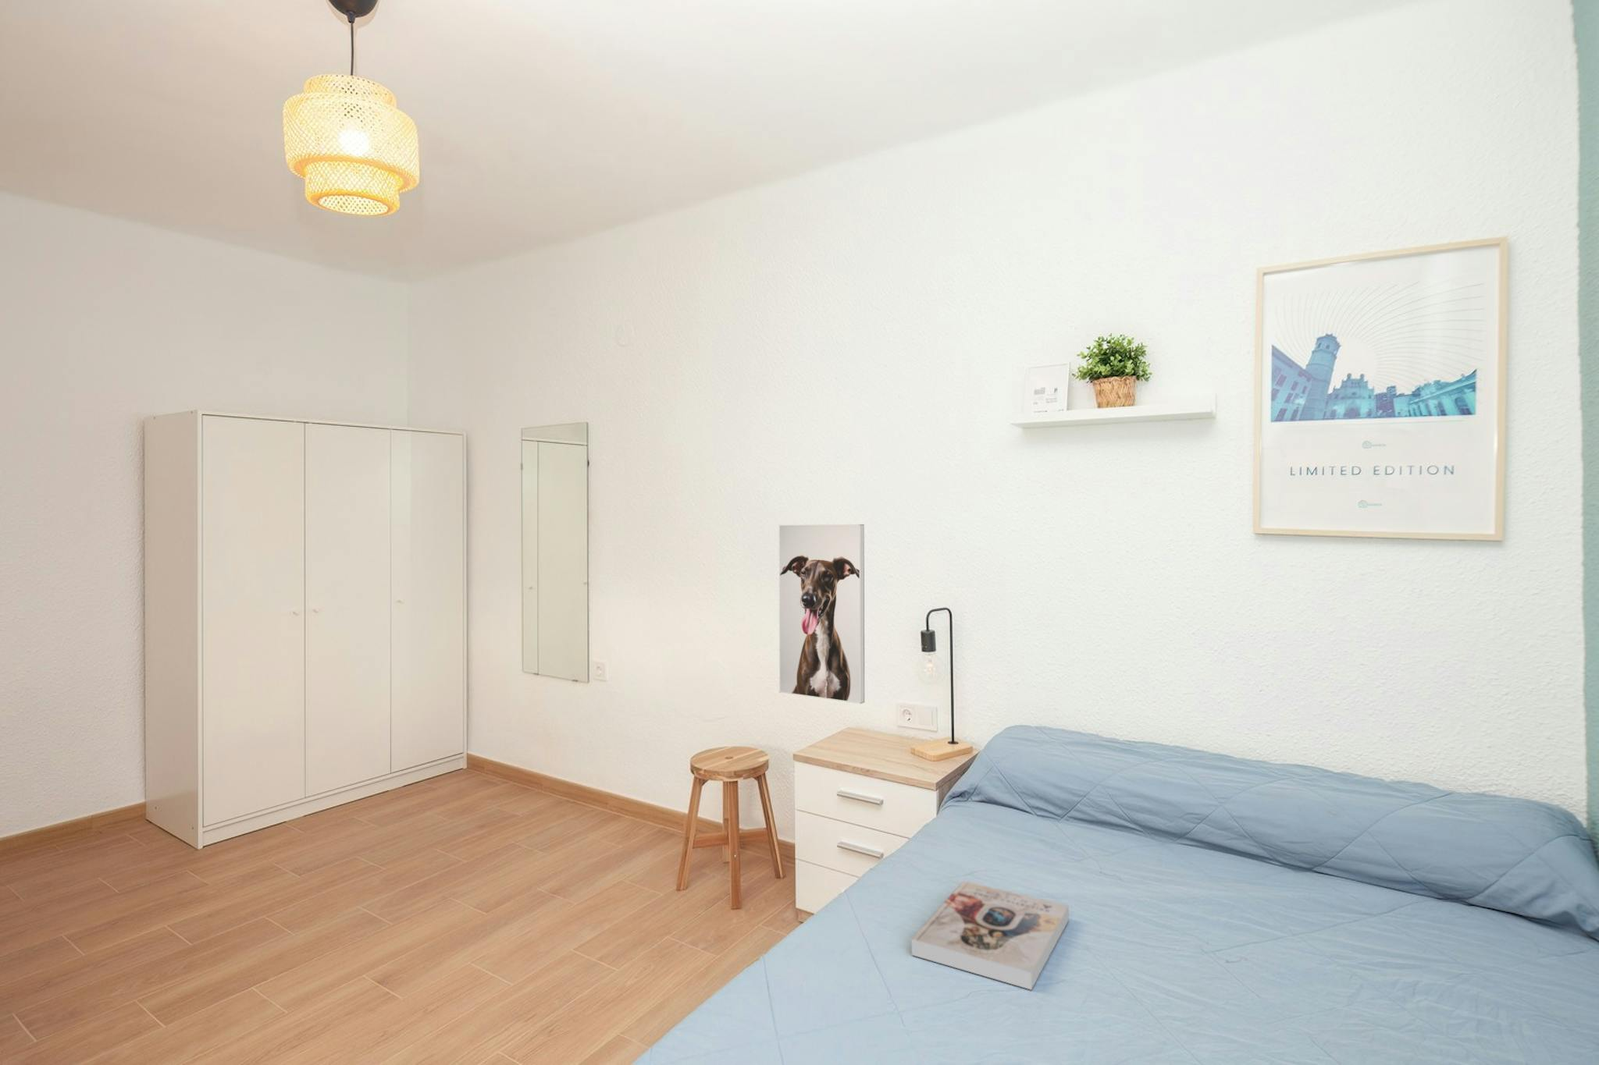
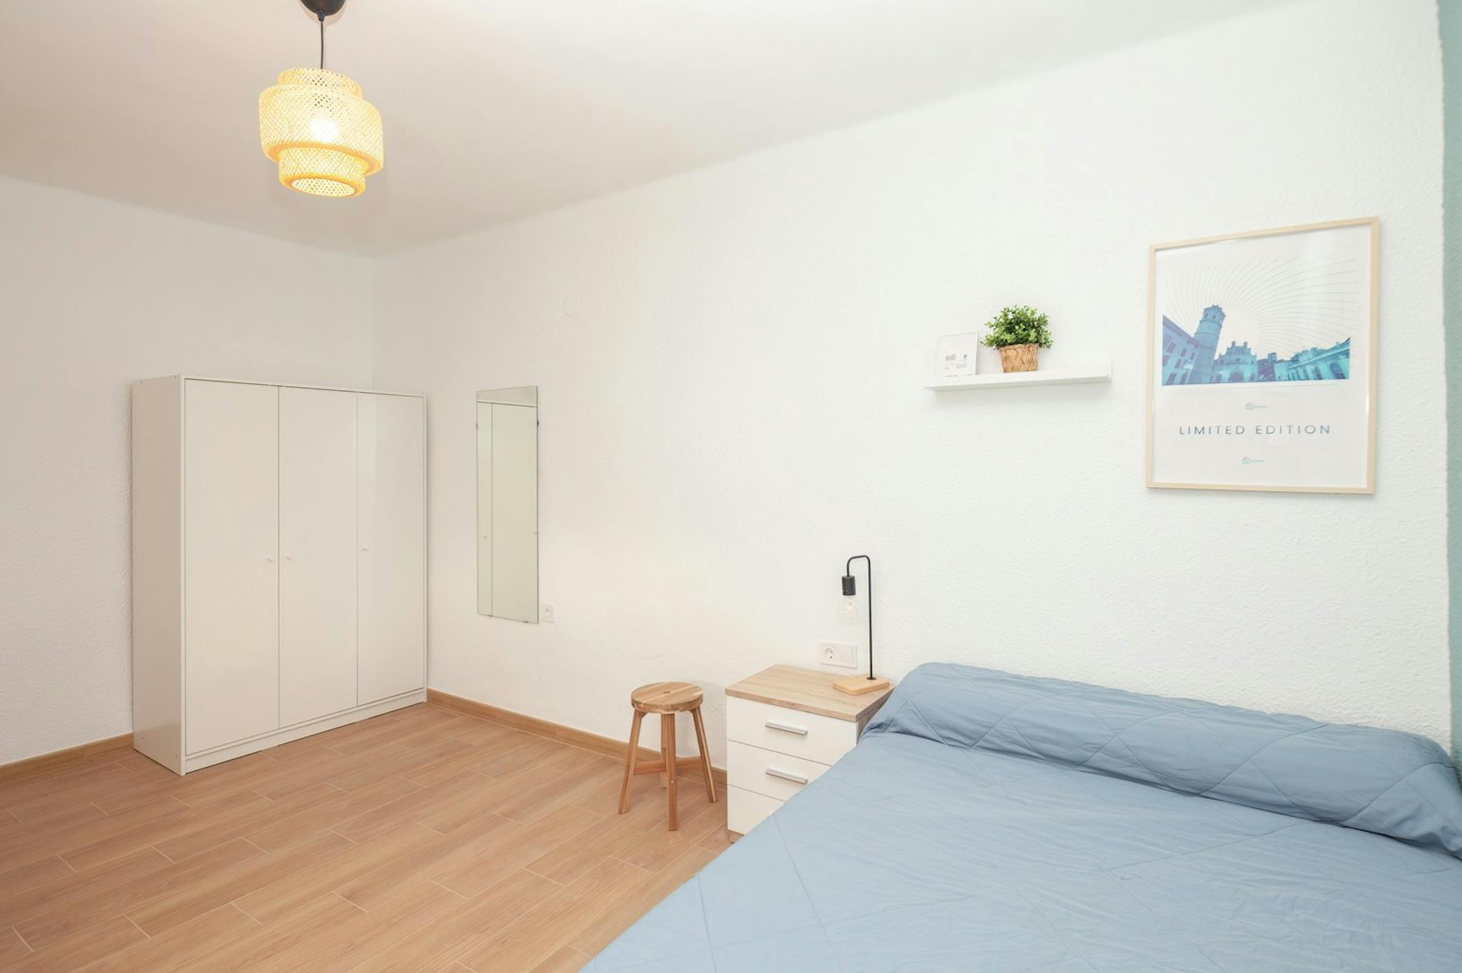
- book [911,880,1070,991]
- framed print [779,523,865,705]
